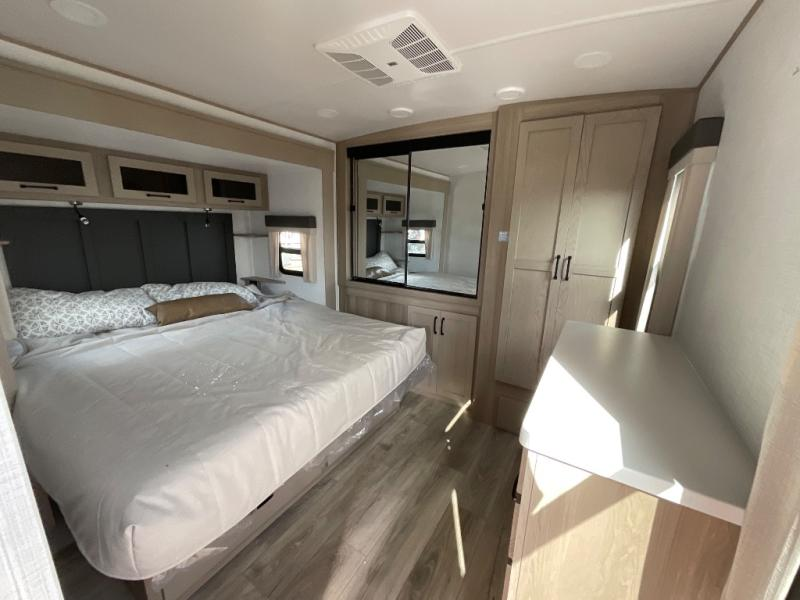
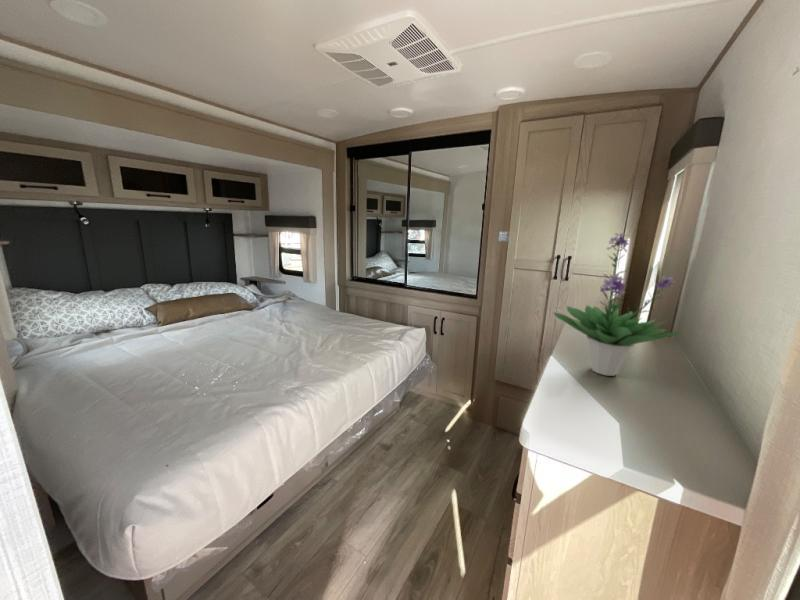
+ potted plant [552,232,683,377]
